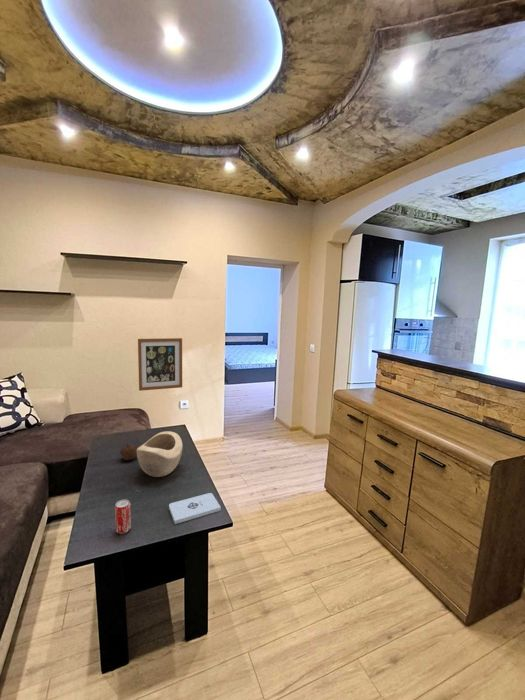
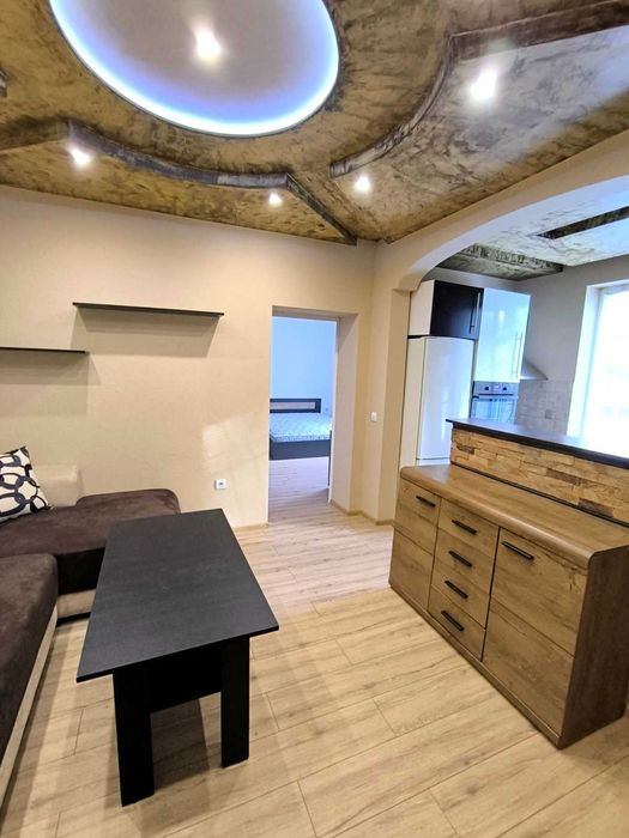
- decorative bowl [136,430,184,478]
- wall art [137,337,183,392]
- fruit [119,442,138,461]
- notepad [168,492,222,525]
- beverage can [114,498,132,535]
